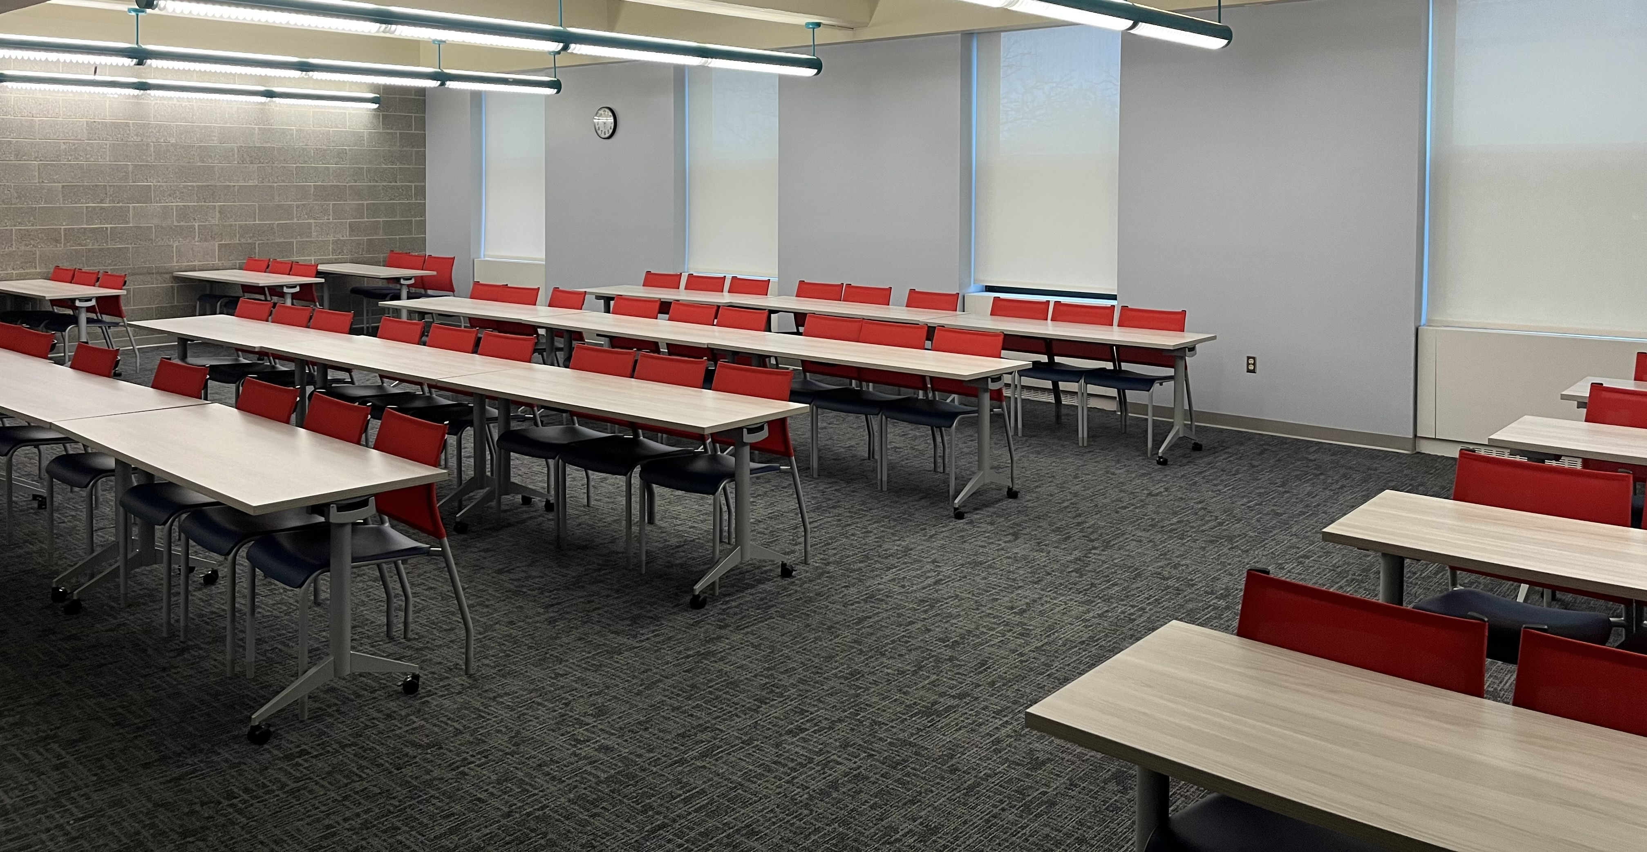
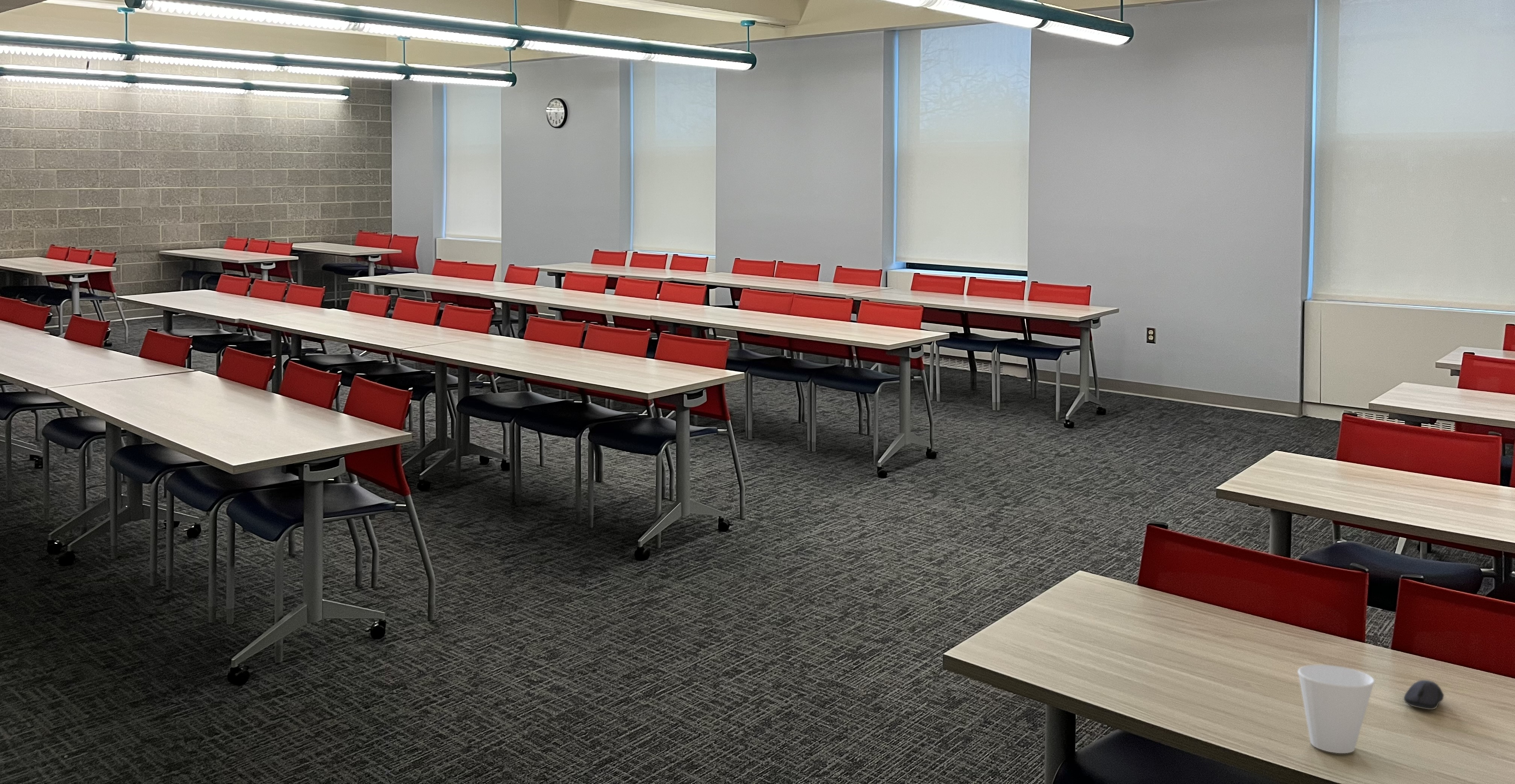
+ computer mouse [1403,680,1444,710]
+ cup [1297,664,1375,754]
